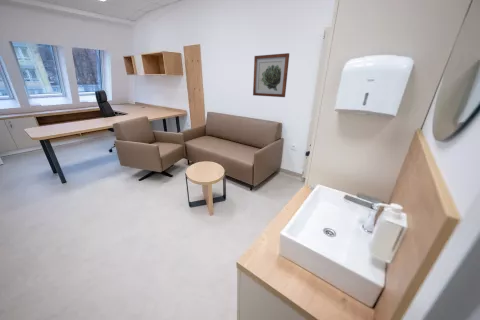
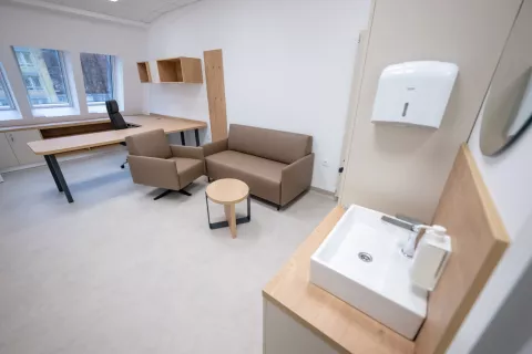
- wall art [252,52,290,98]
